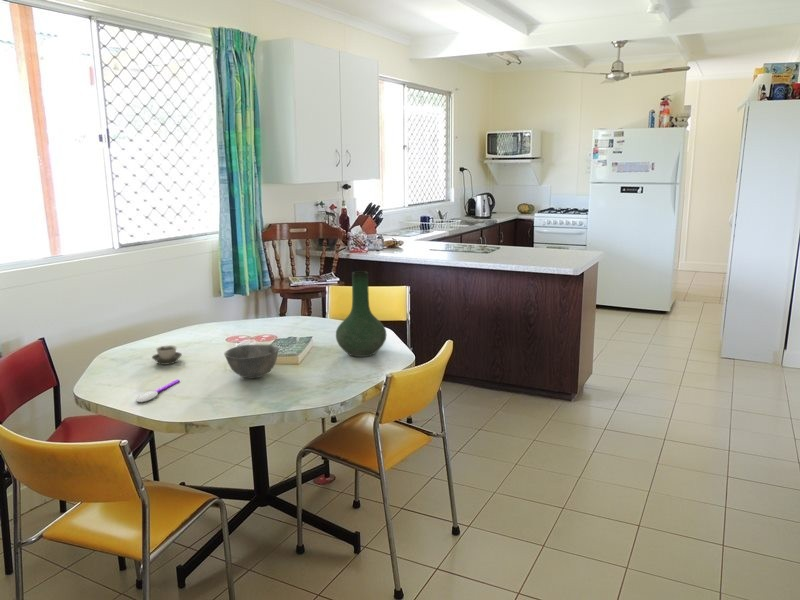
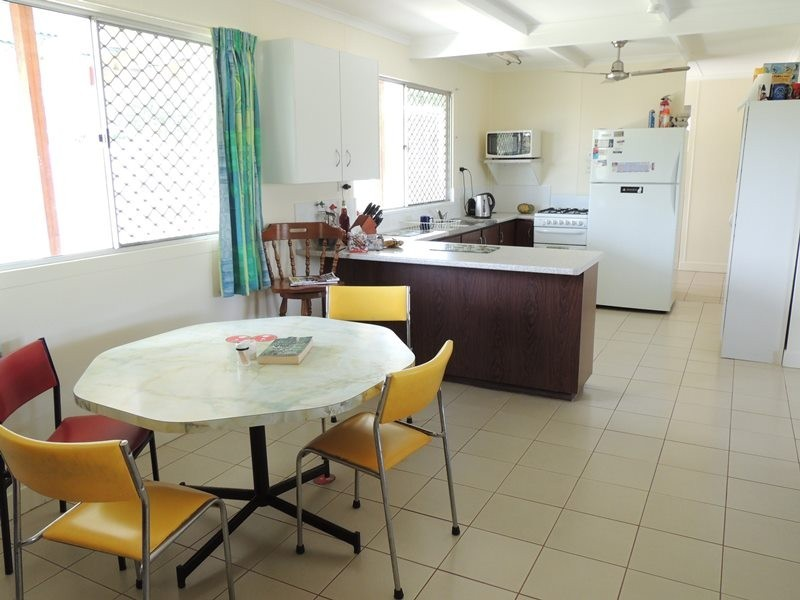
- vase [335,270,387,358]
- spoon [135,379,181,403]
- bowl [223,343,280,379]
- cup [151,345,183,366]
